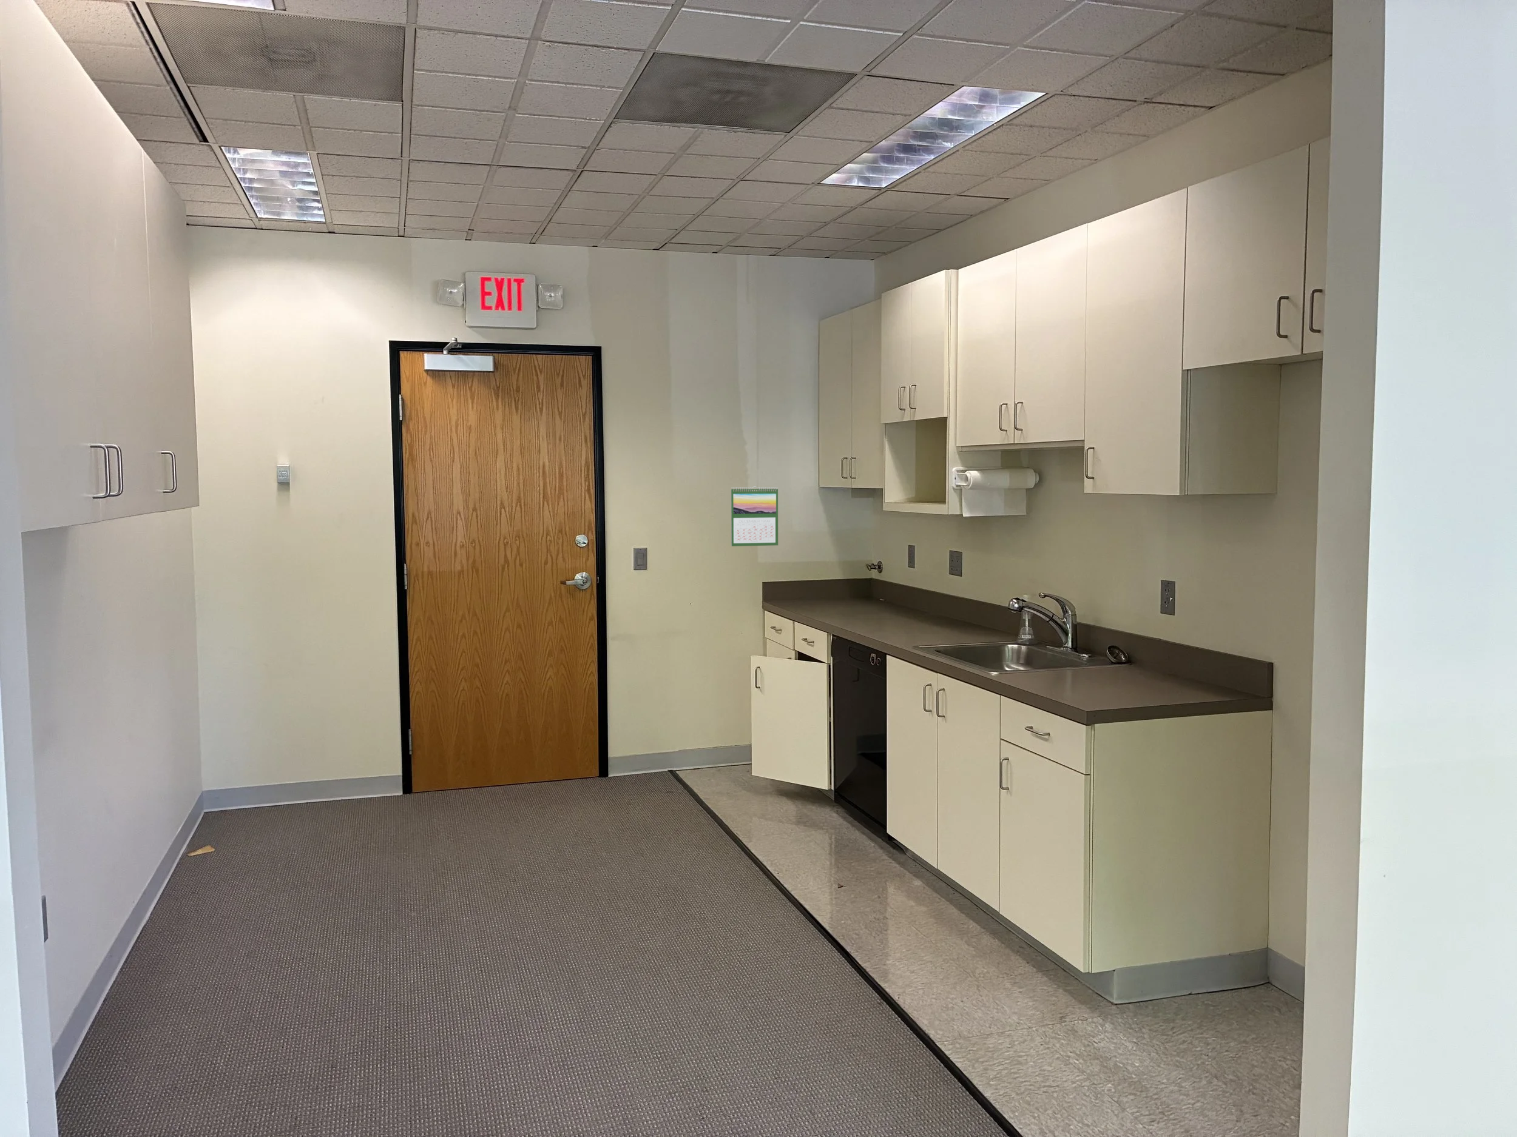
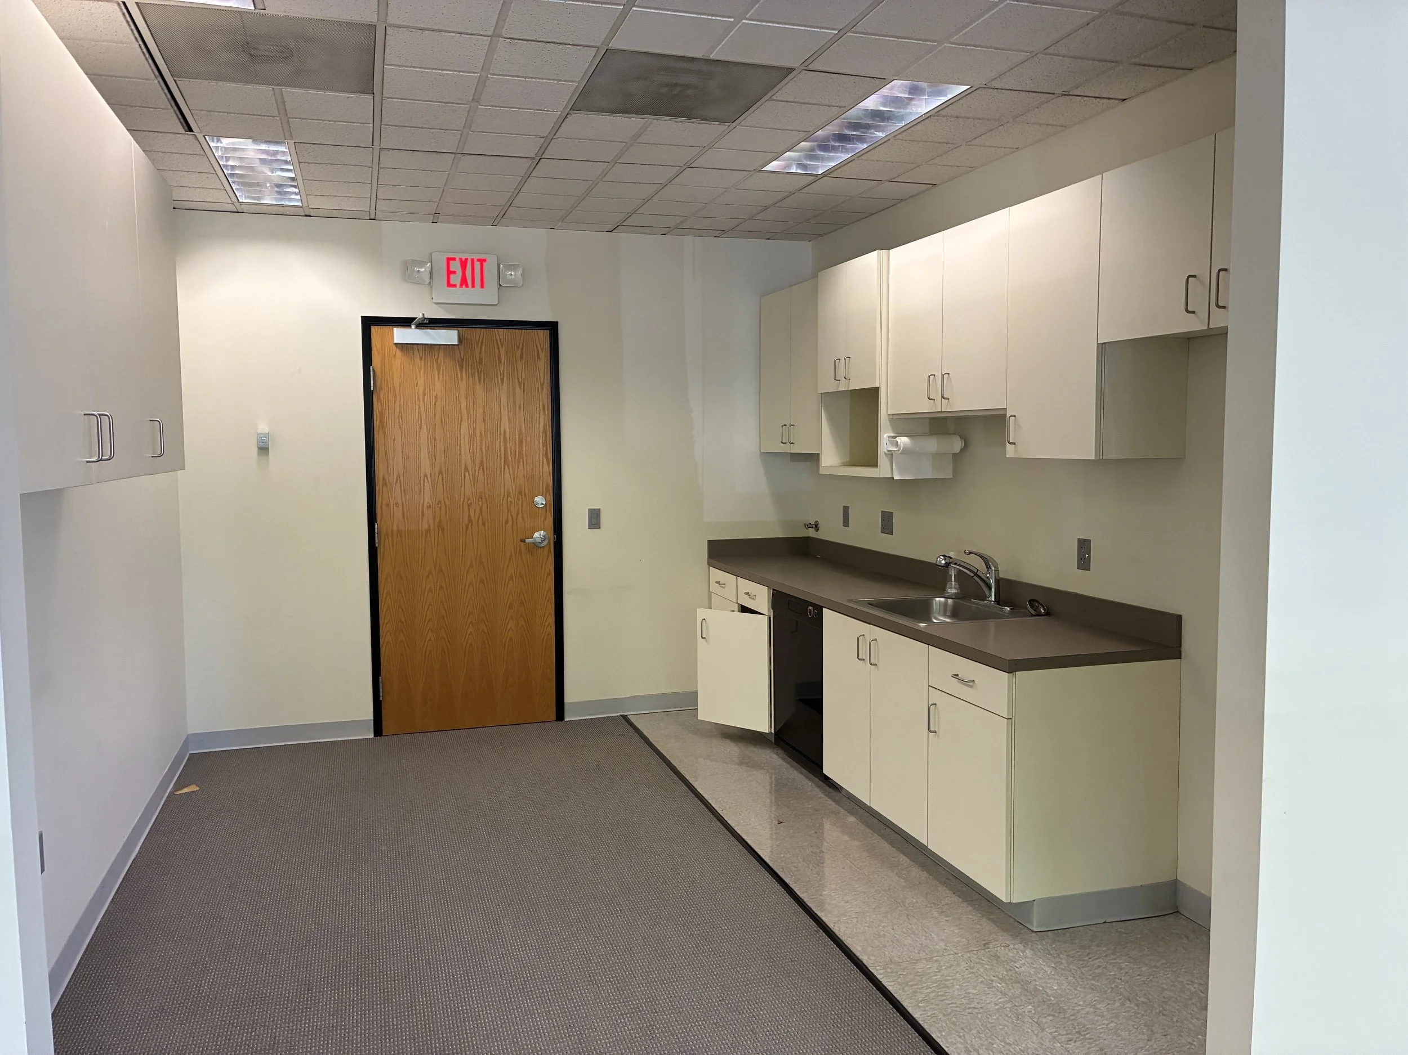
- calendar [731,486,779,547]
